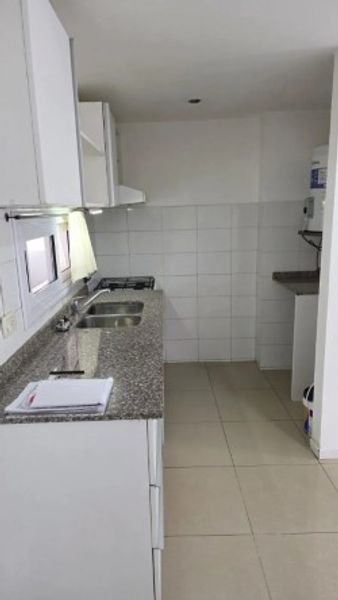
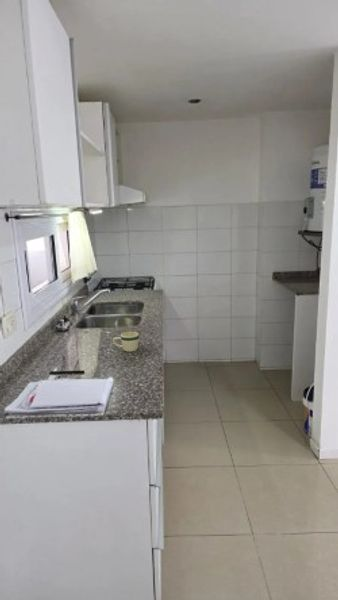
+ mug [112,331,140,353]
